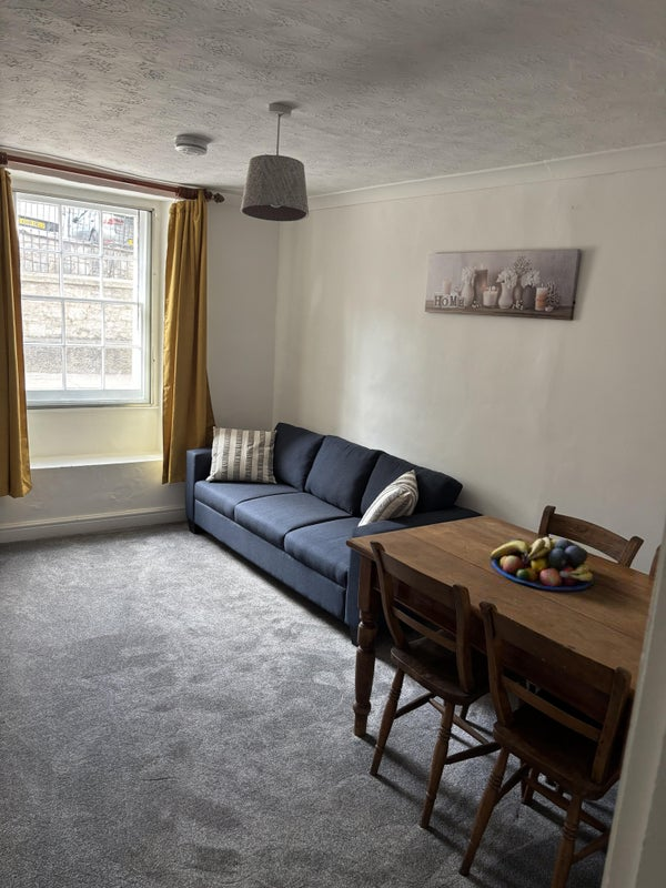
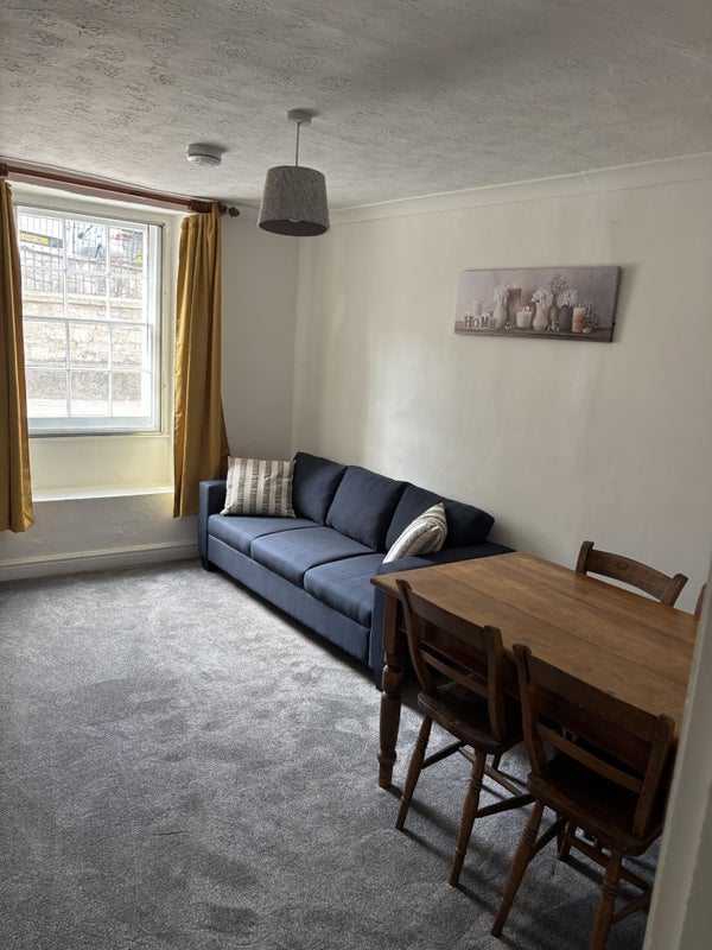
- fruit bowl [490,536,595,592]
